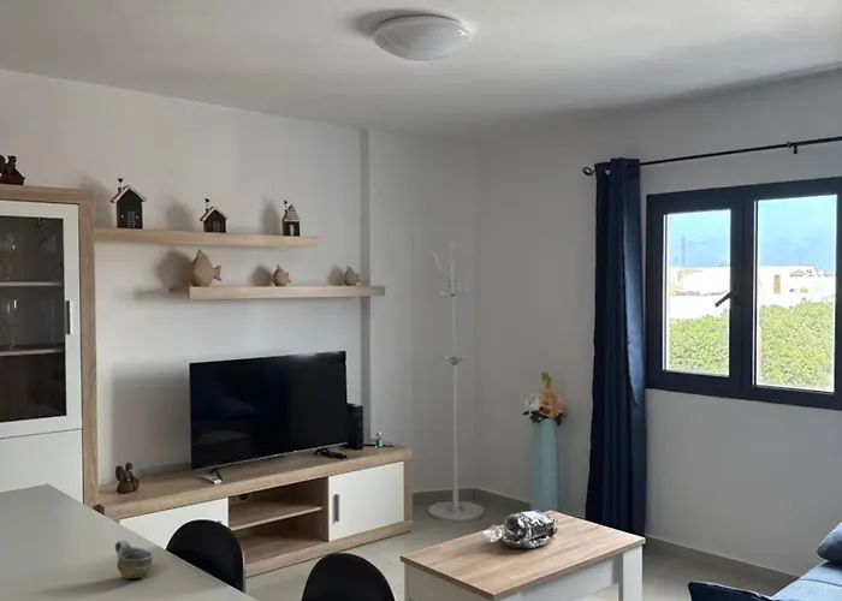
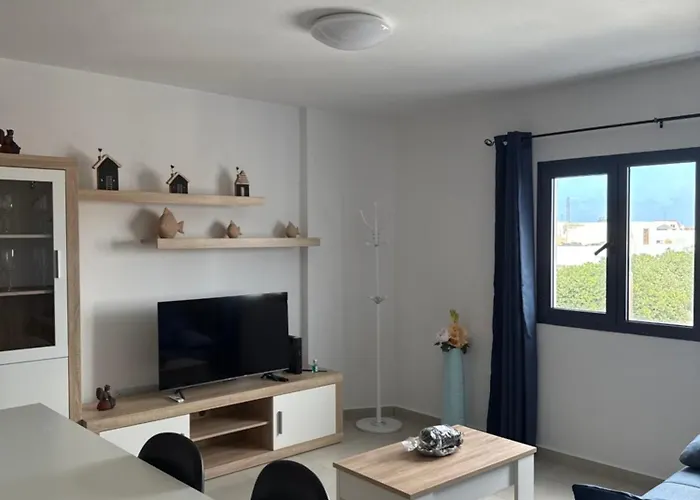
- cup [114,538,155,579]
